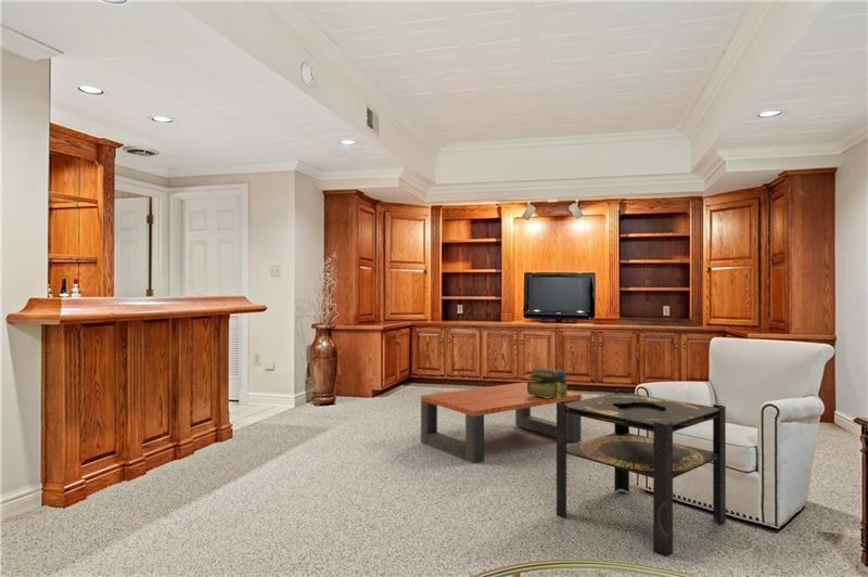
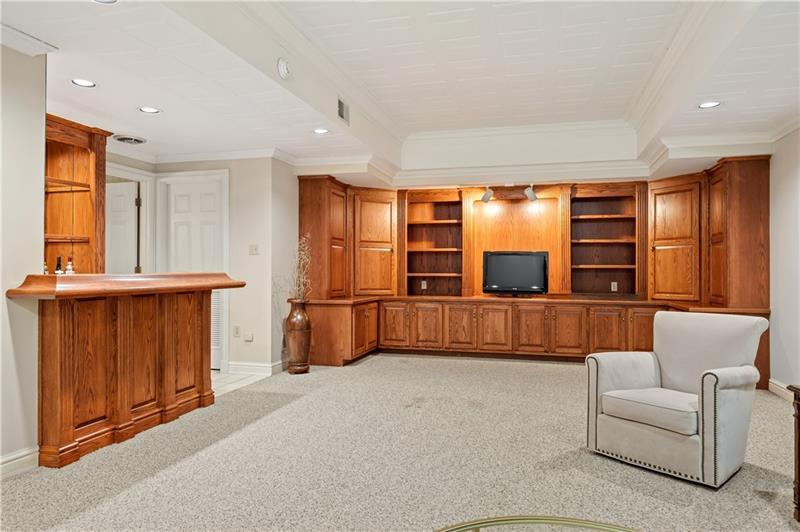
- coffee table [420,382,583,465]
- side table [556,388,727,557]
- stack of books [527,368,570,398]
